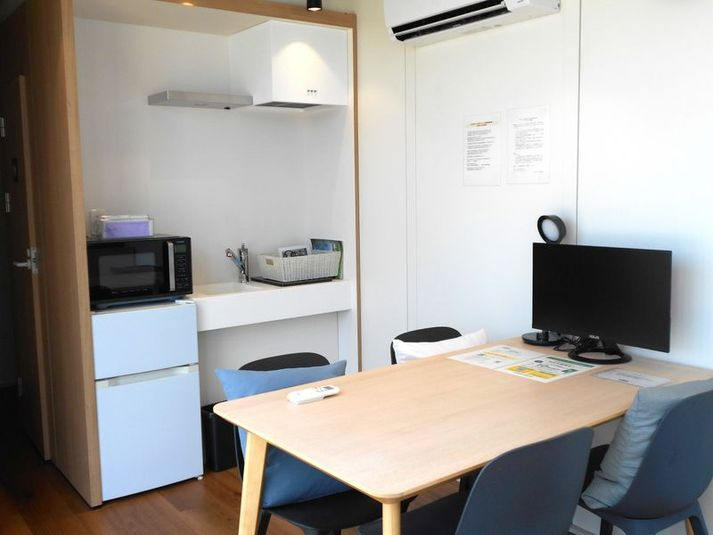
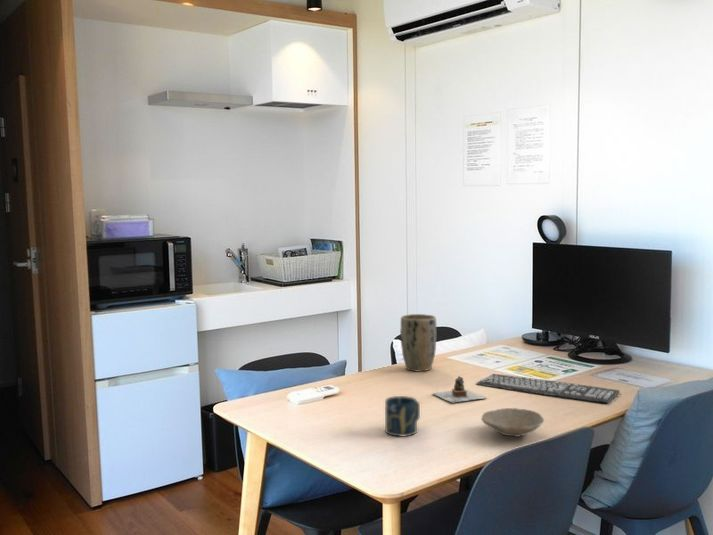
+ keyboard [476,373,620,404]
+ cup [384,395,421,437]
+ bowl [480,407,545,438]
+ teapot [433,375,487,403]
+ plant pot [399,313,437,372]
